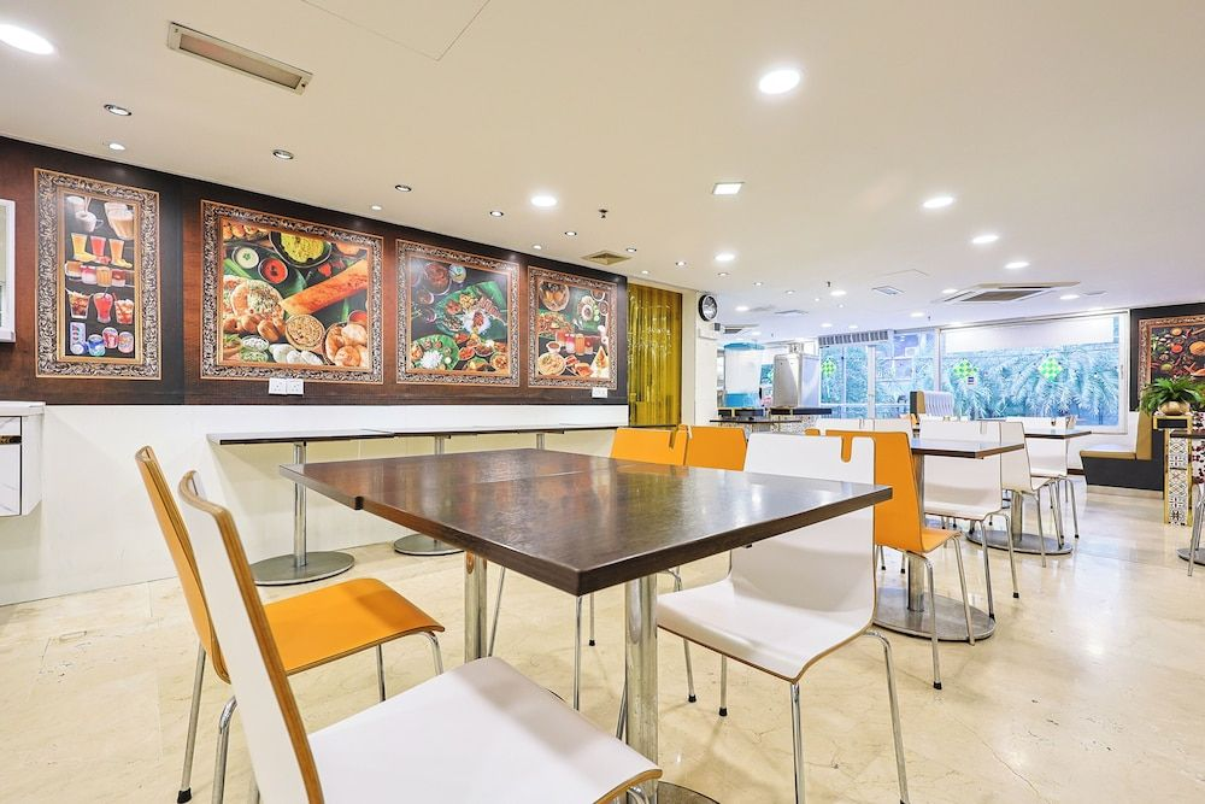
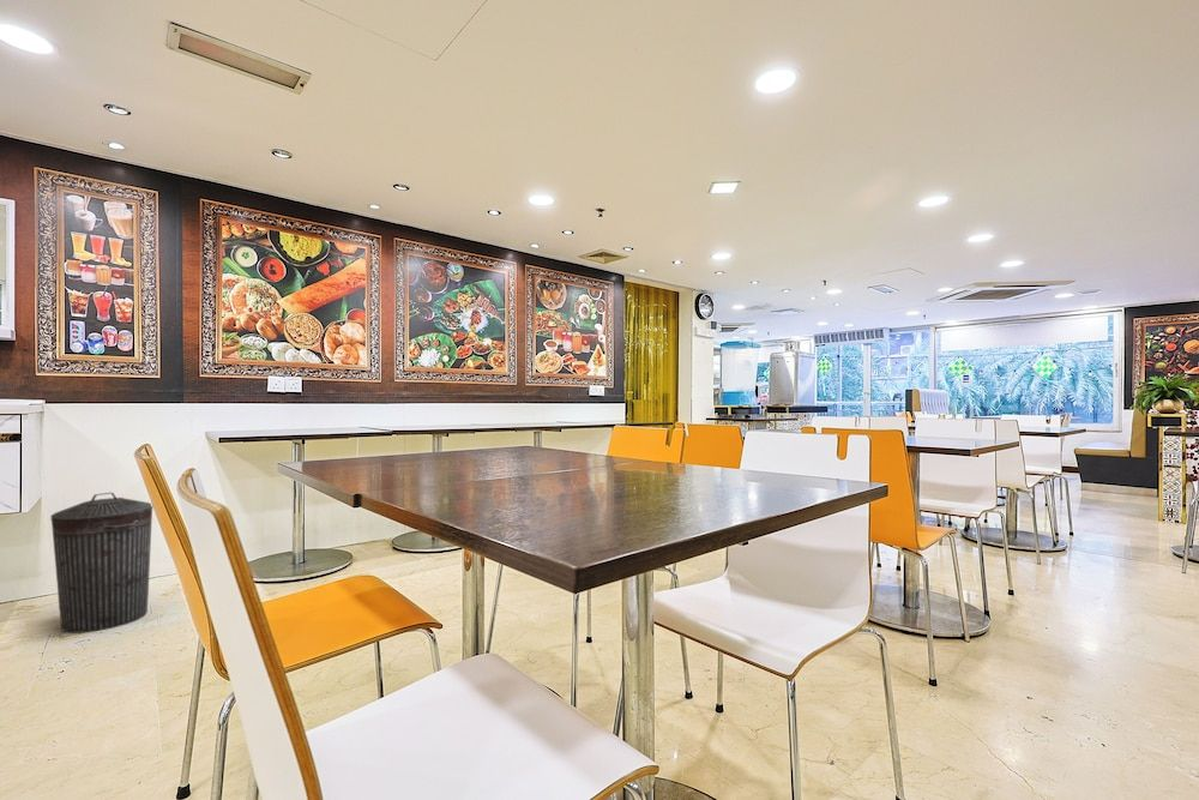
+ trash can [49,492,153,634]
